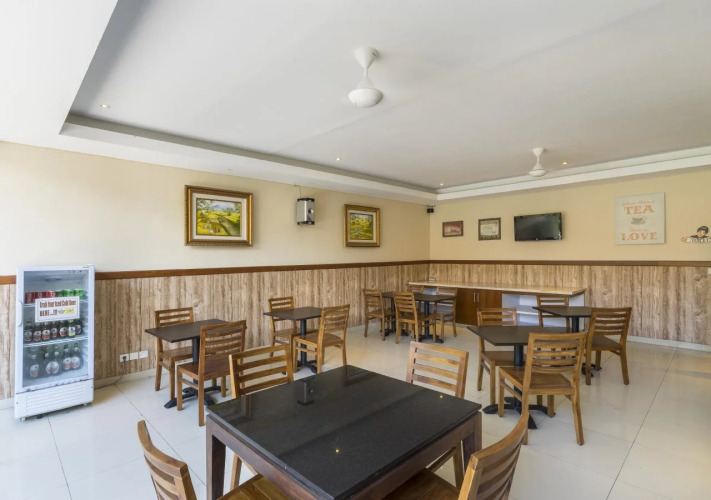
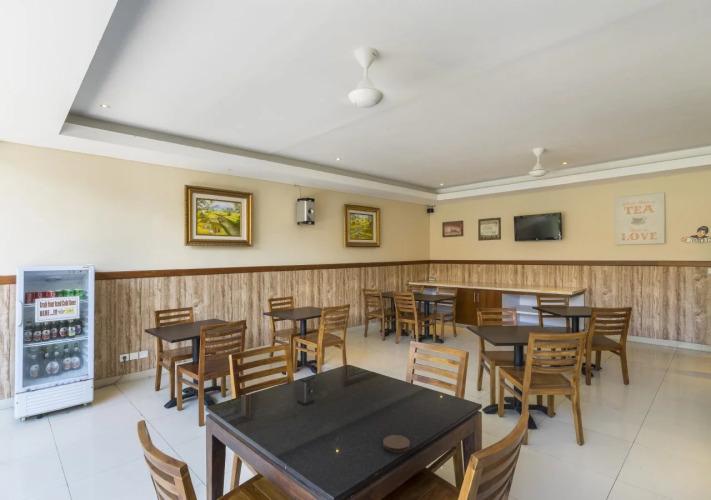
+ coaster [382,434,411,453]
